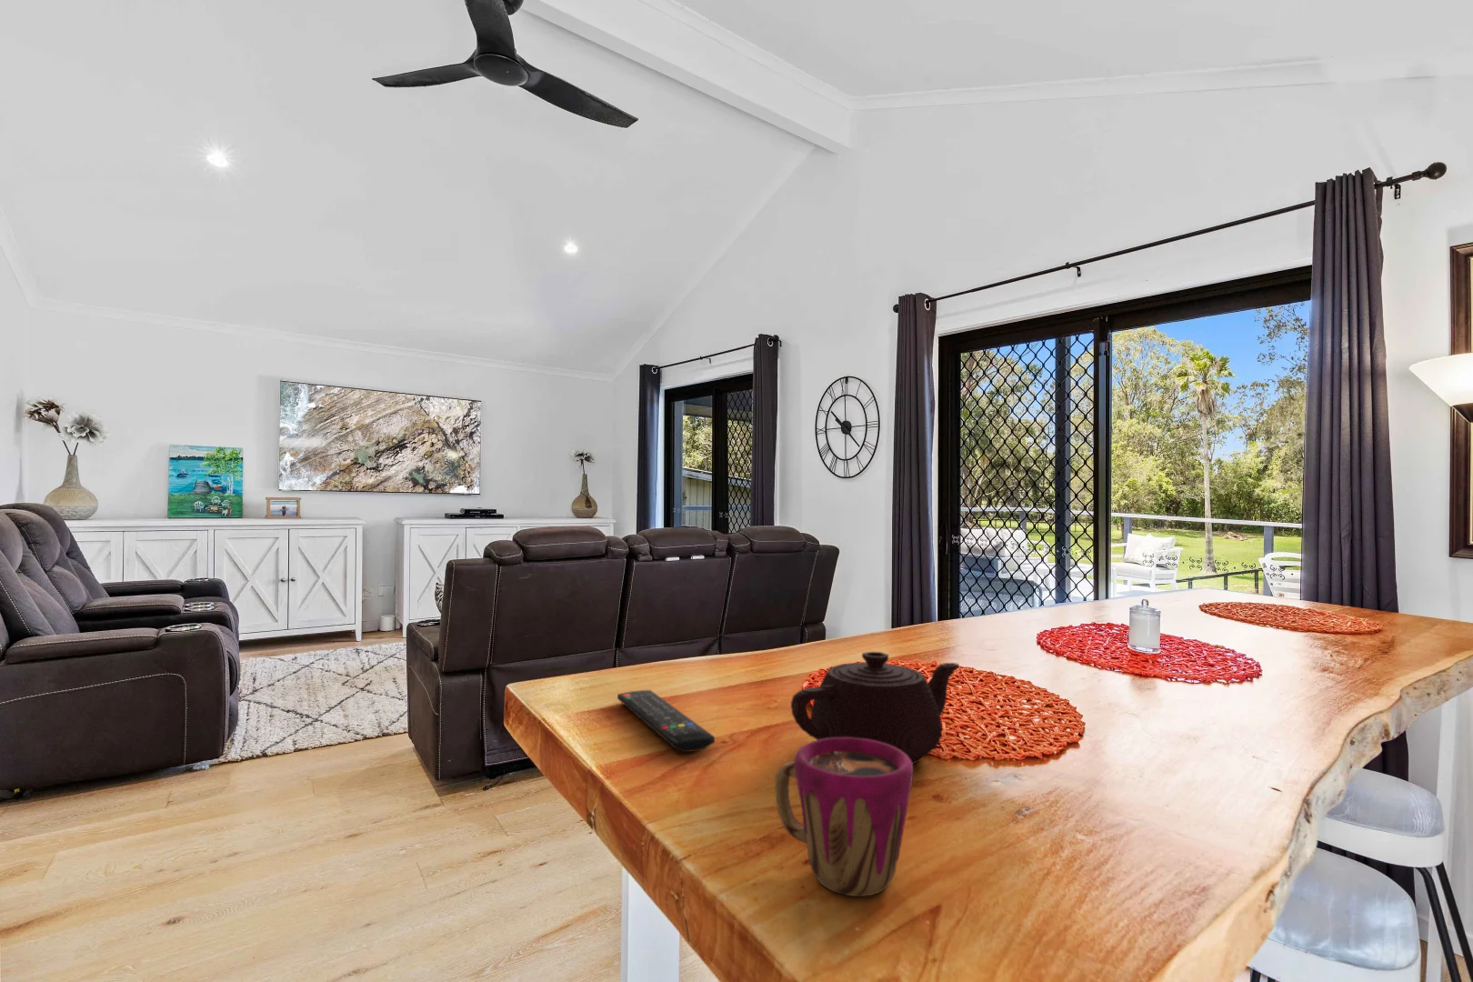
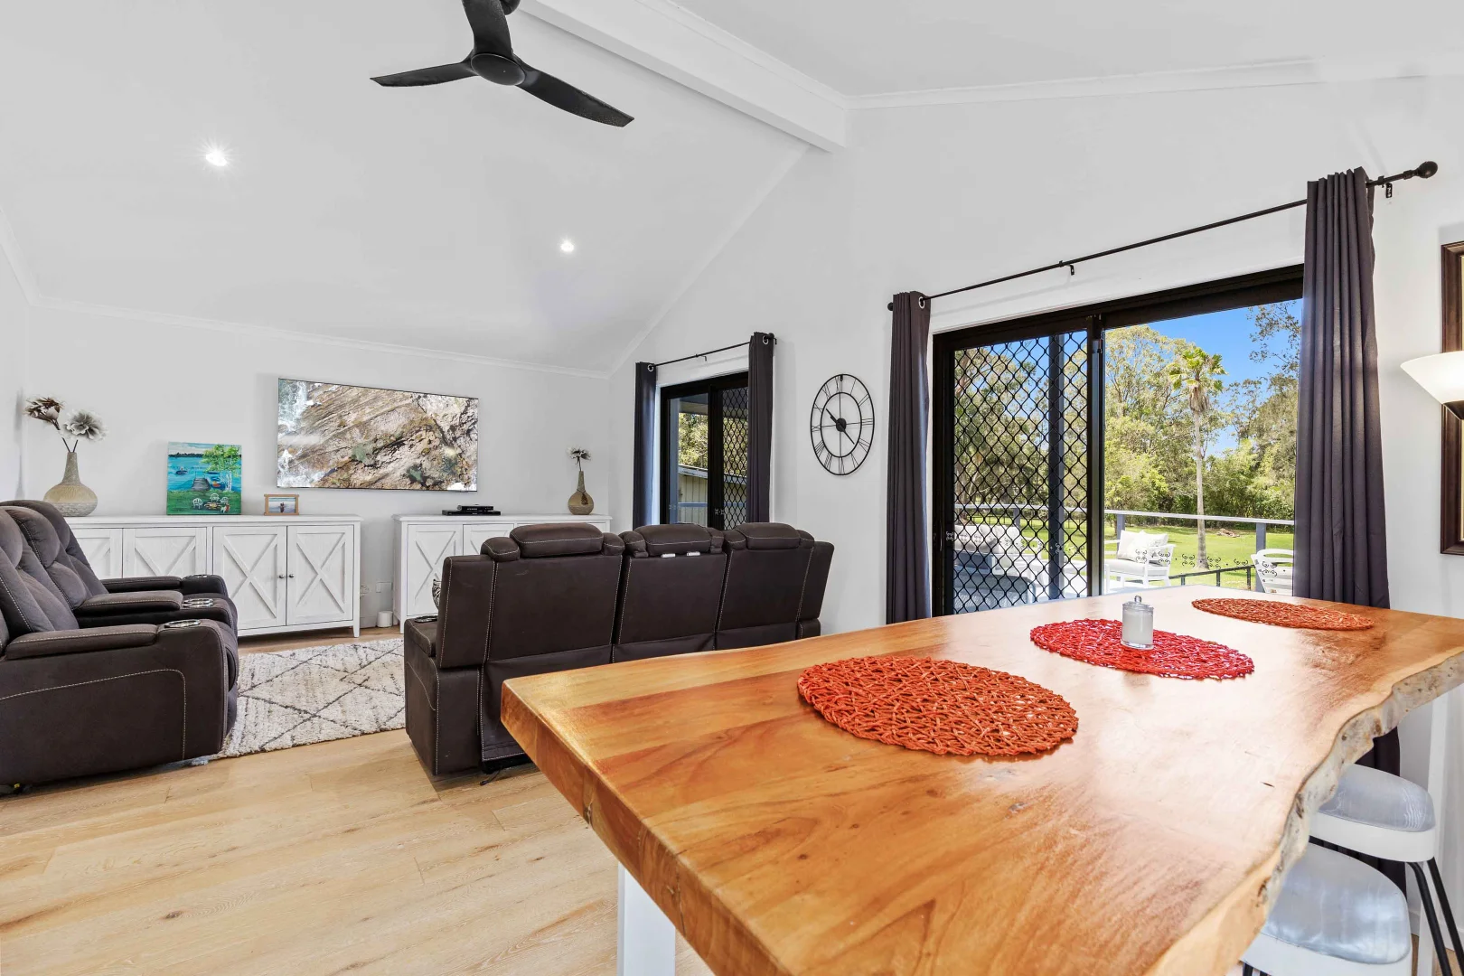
- remote control [616,689,716,753]
- cup [774,738,914,898]
- teapot [790,651,960,765]
